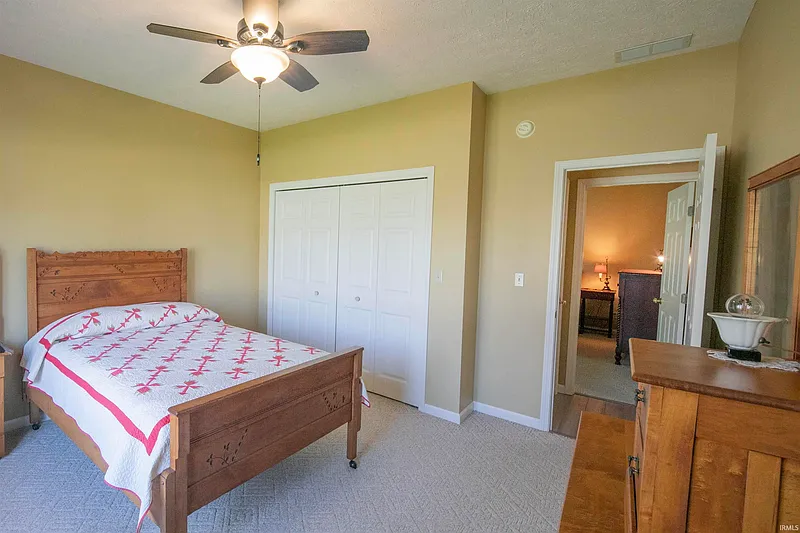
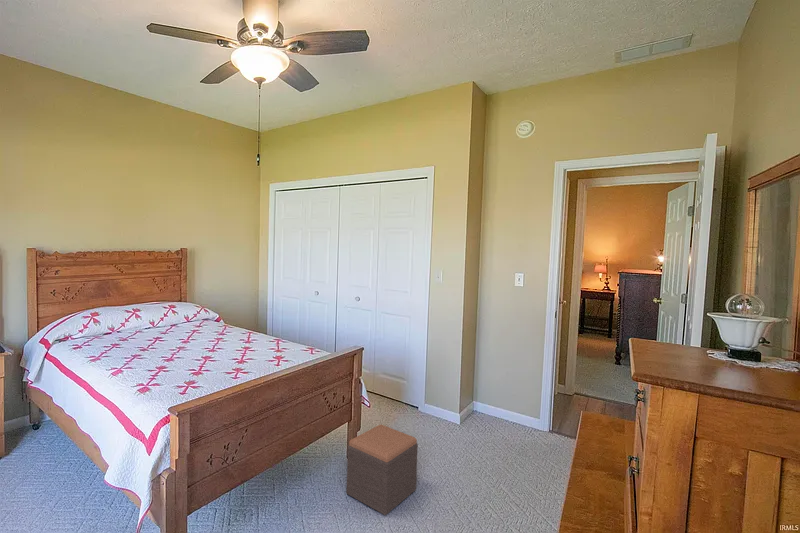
+ footstool [345,424,419,516]
